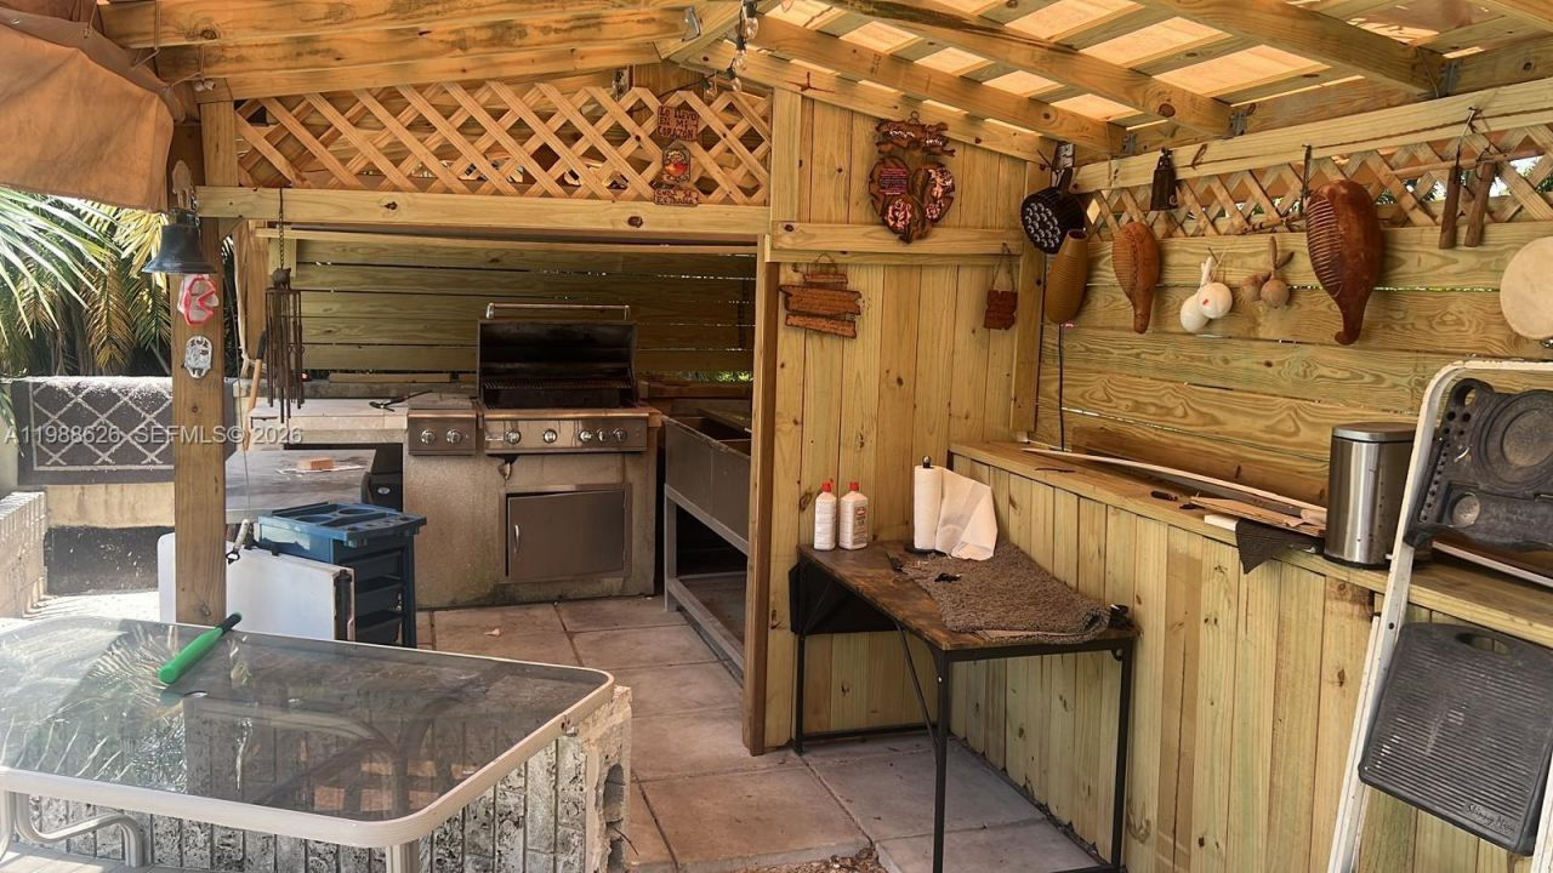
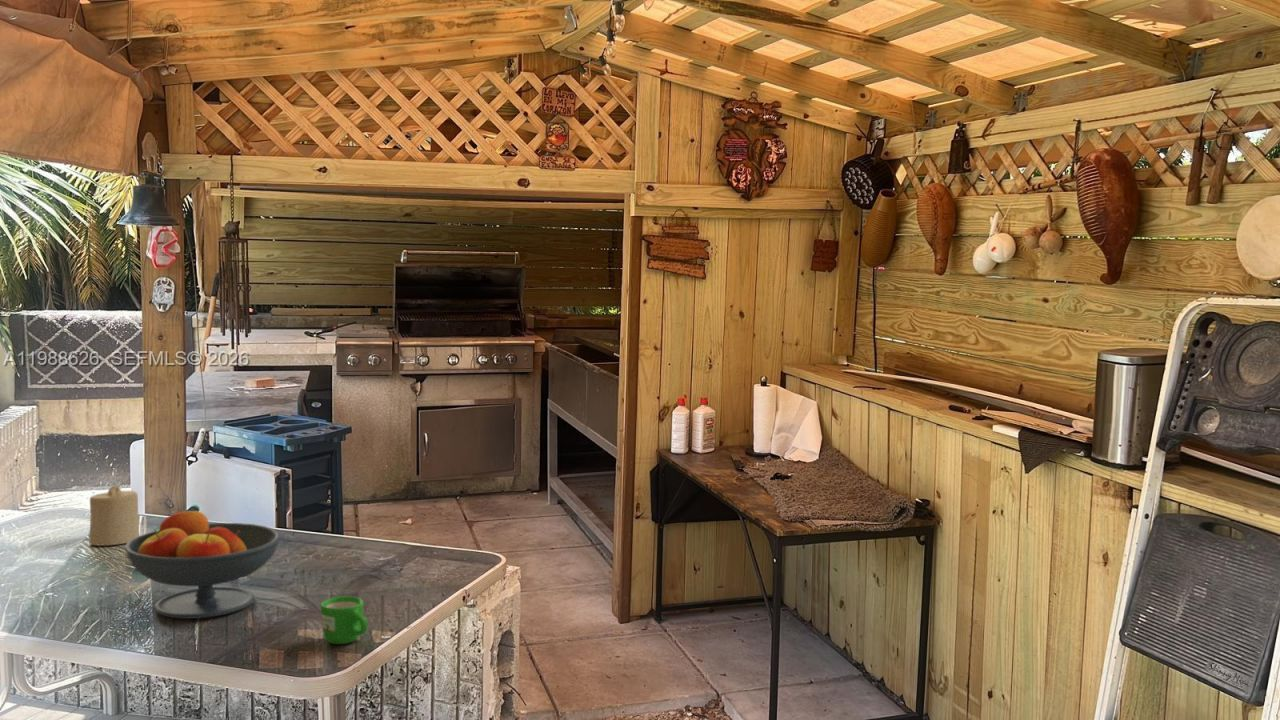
+ mug [320,595,369,645]
+ fruit bowl [123,507,282,620]
+ candle [88,484,140,547]
